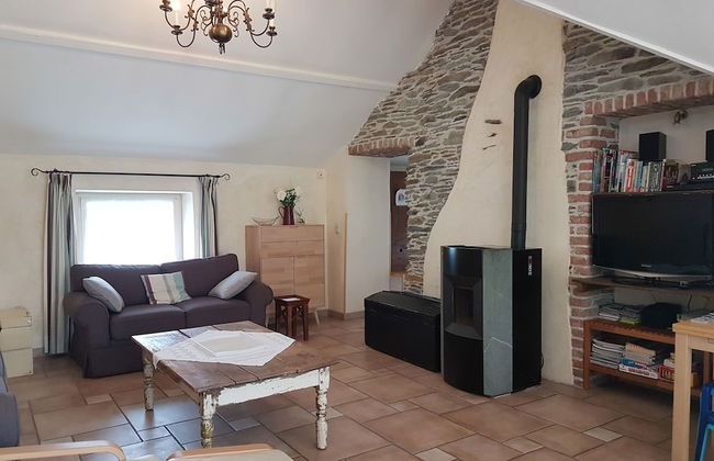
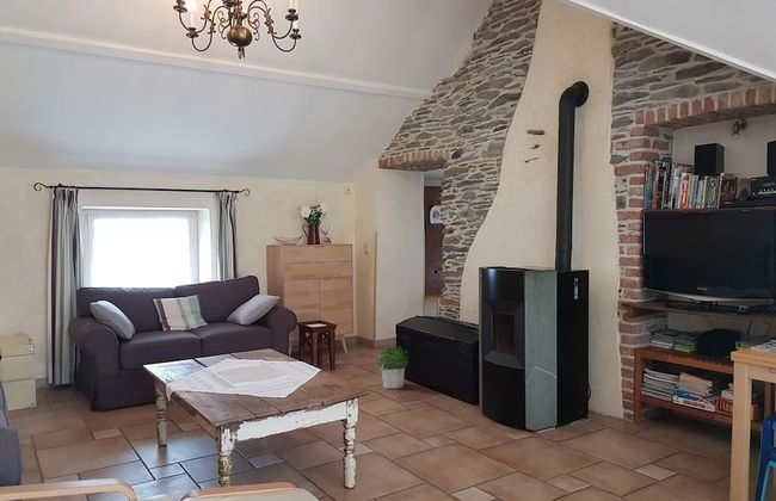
+ potted plant [375,345,409,390]
